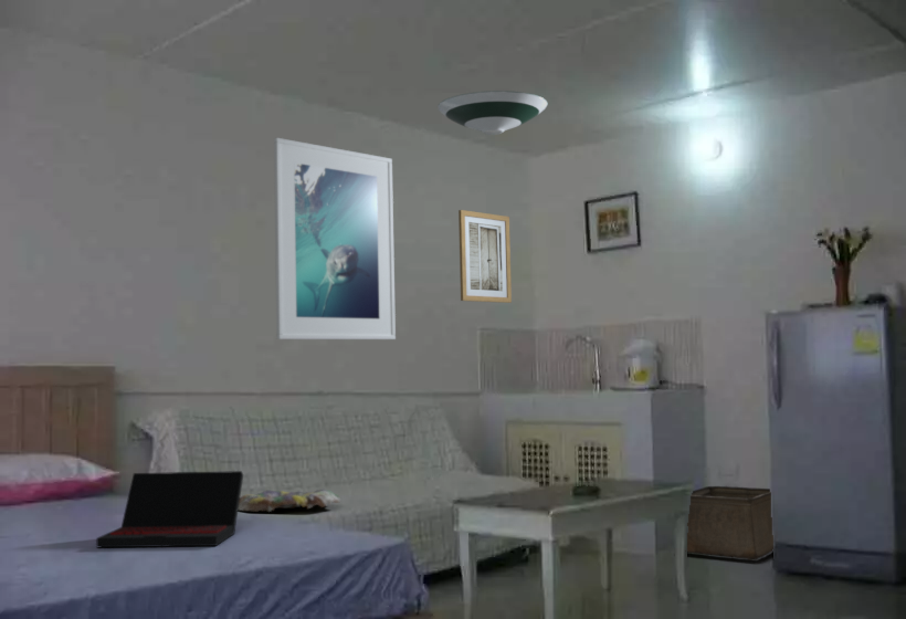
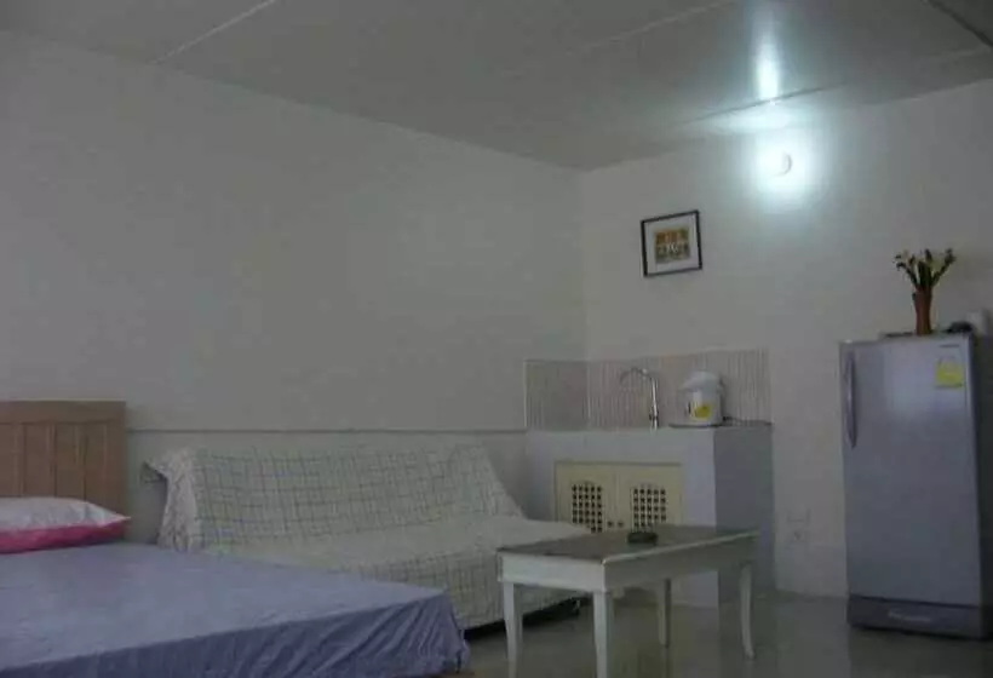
- laptop [95,470,244,548]
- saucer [436,90,548,136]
- cushion [238,489,341,513]
- wall art [457,209,513,304]
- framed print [273,137,397,340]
- storage bin [686,485,775,560]
